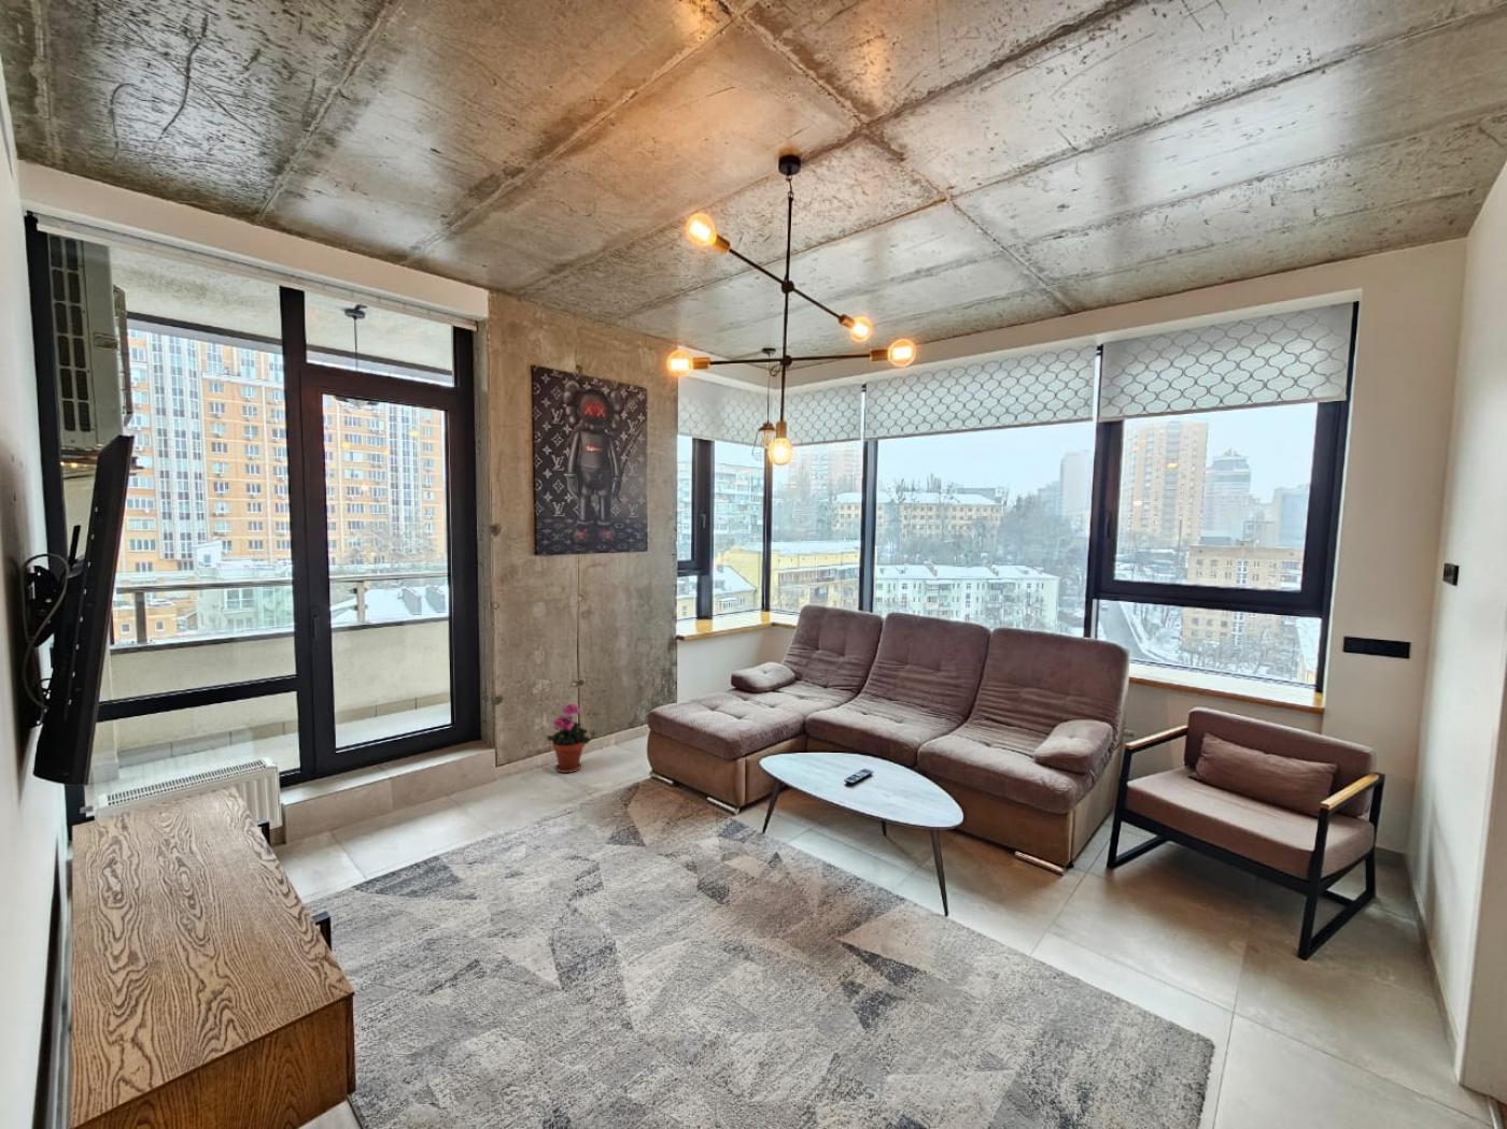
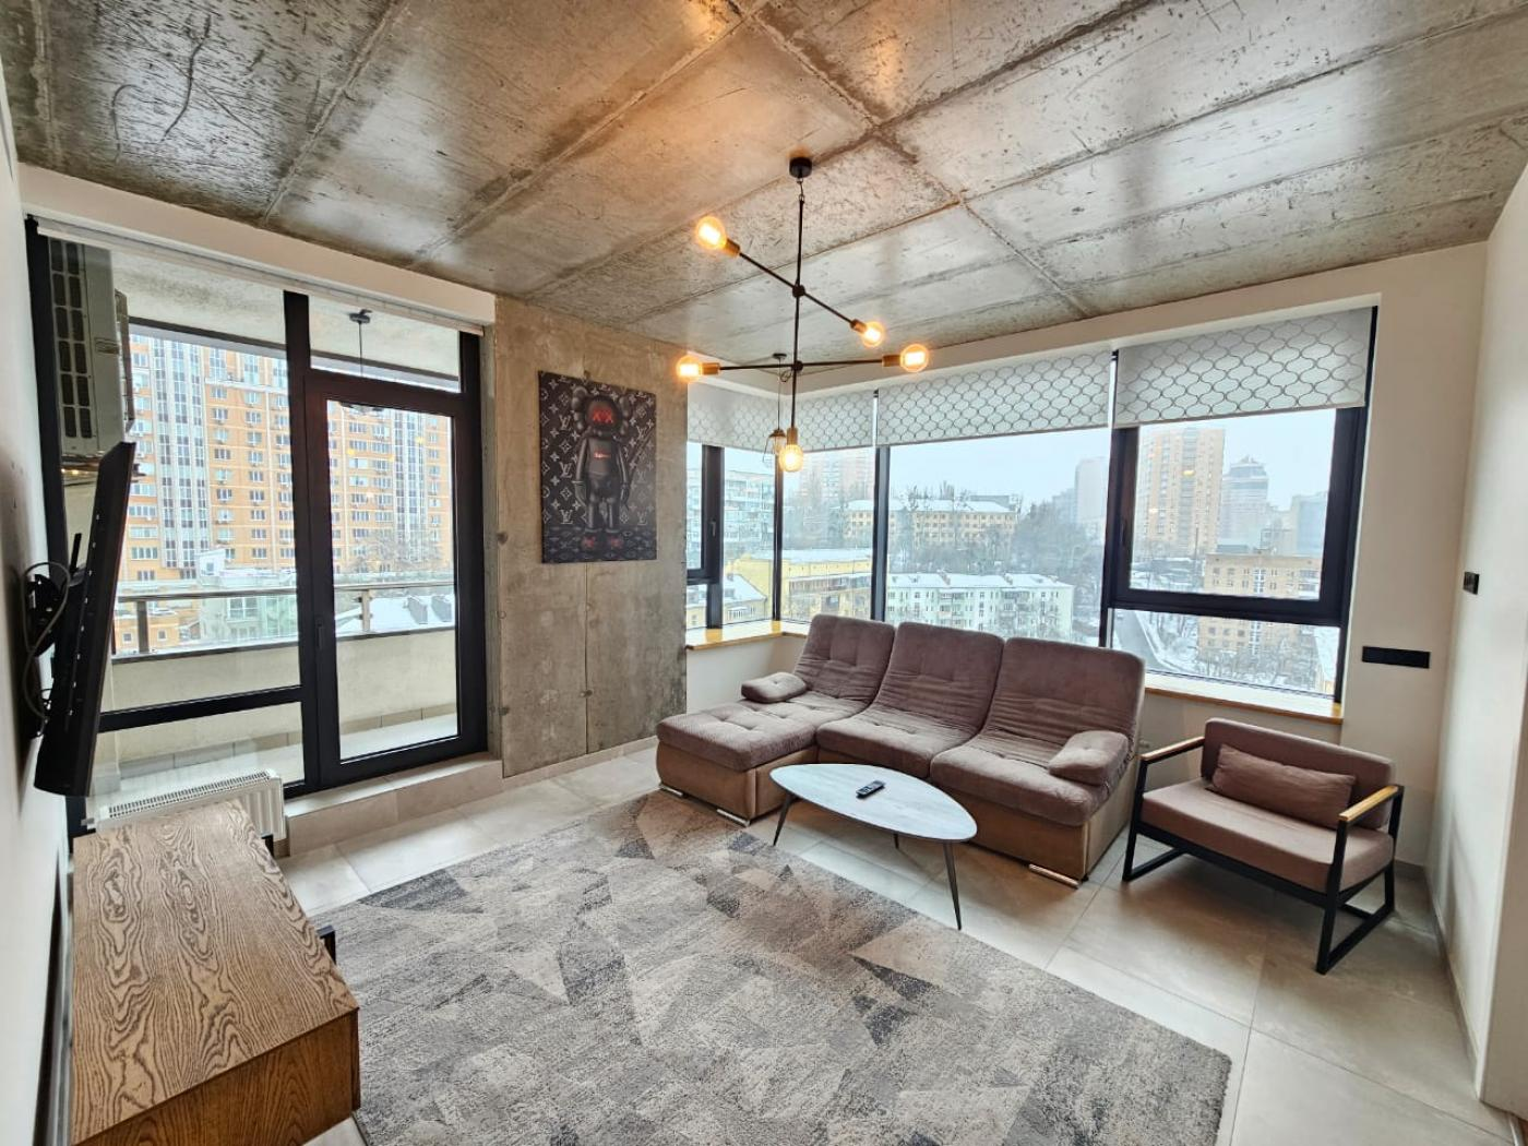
- potted plant [546,702,591,774]
